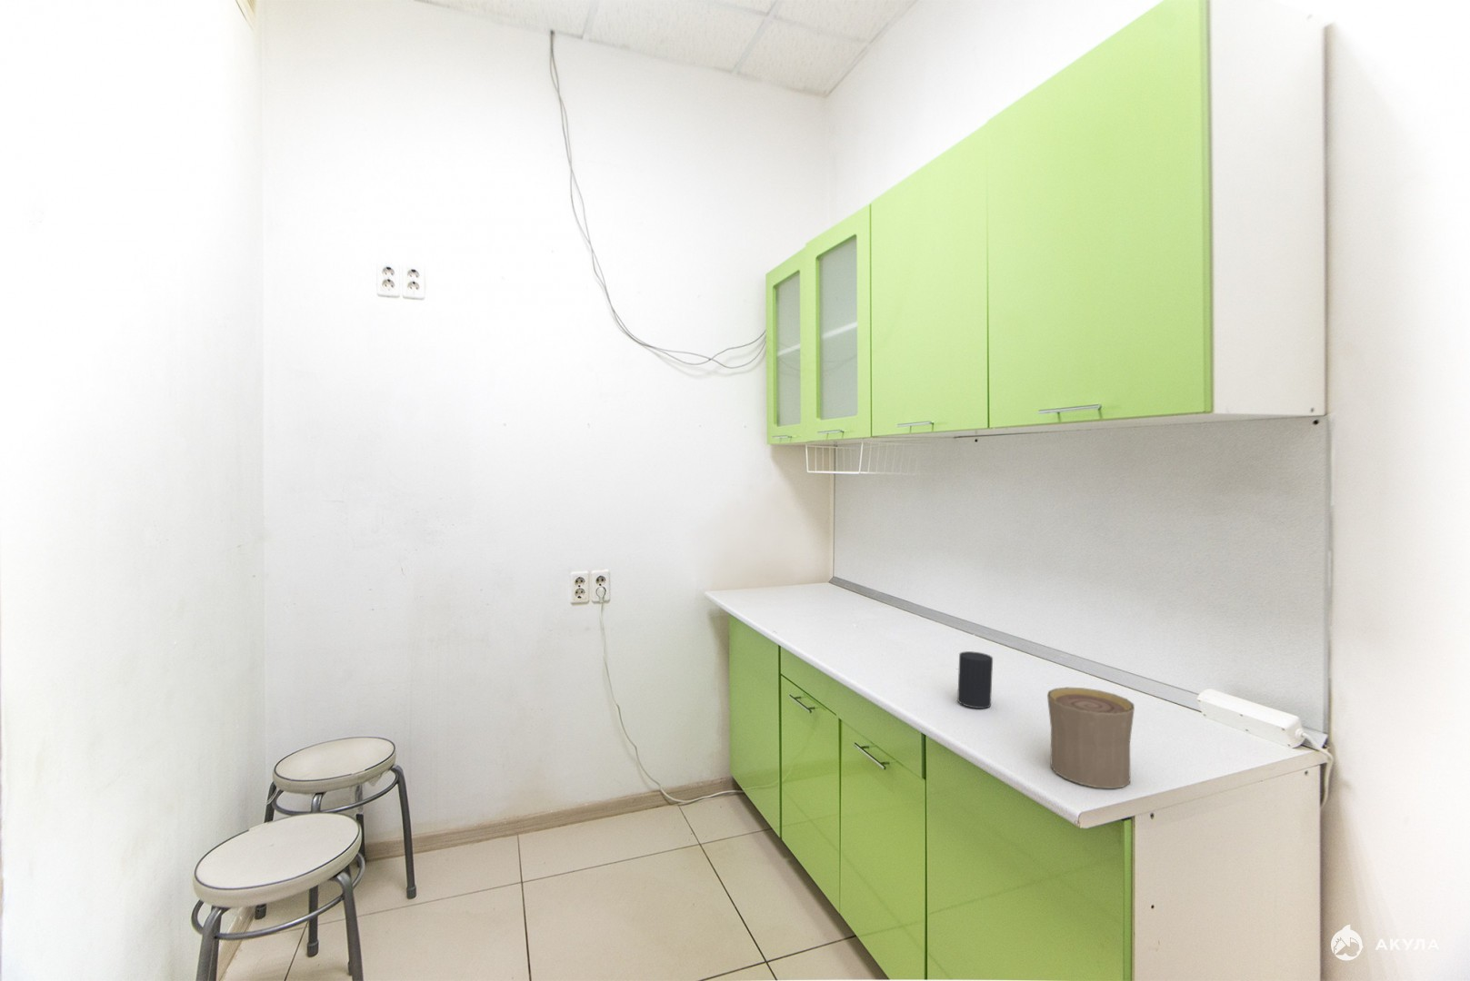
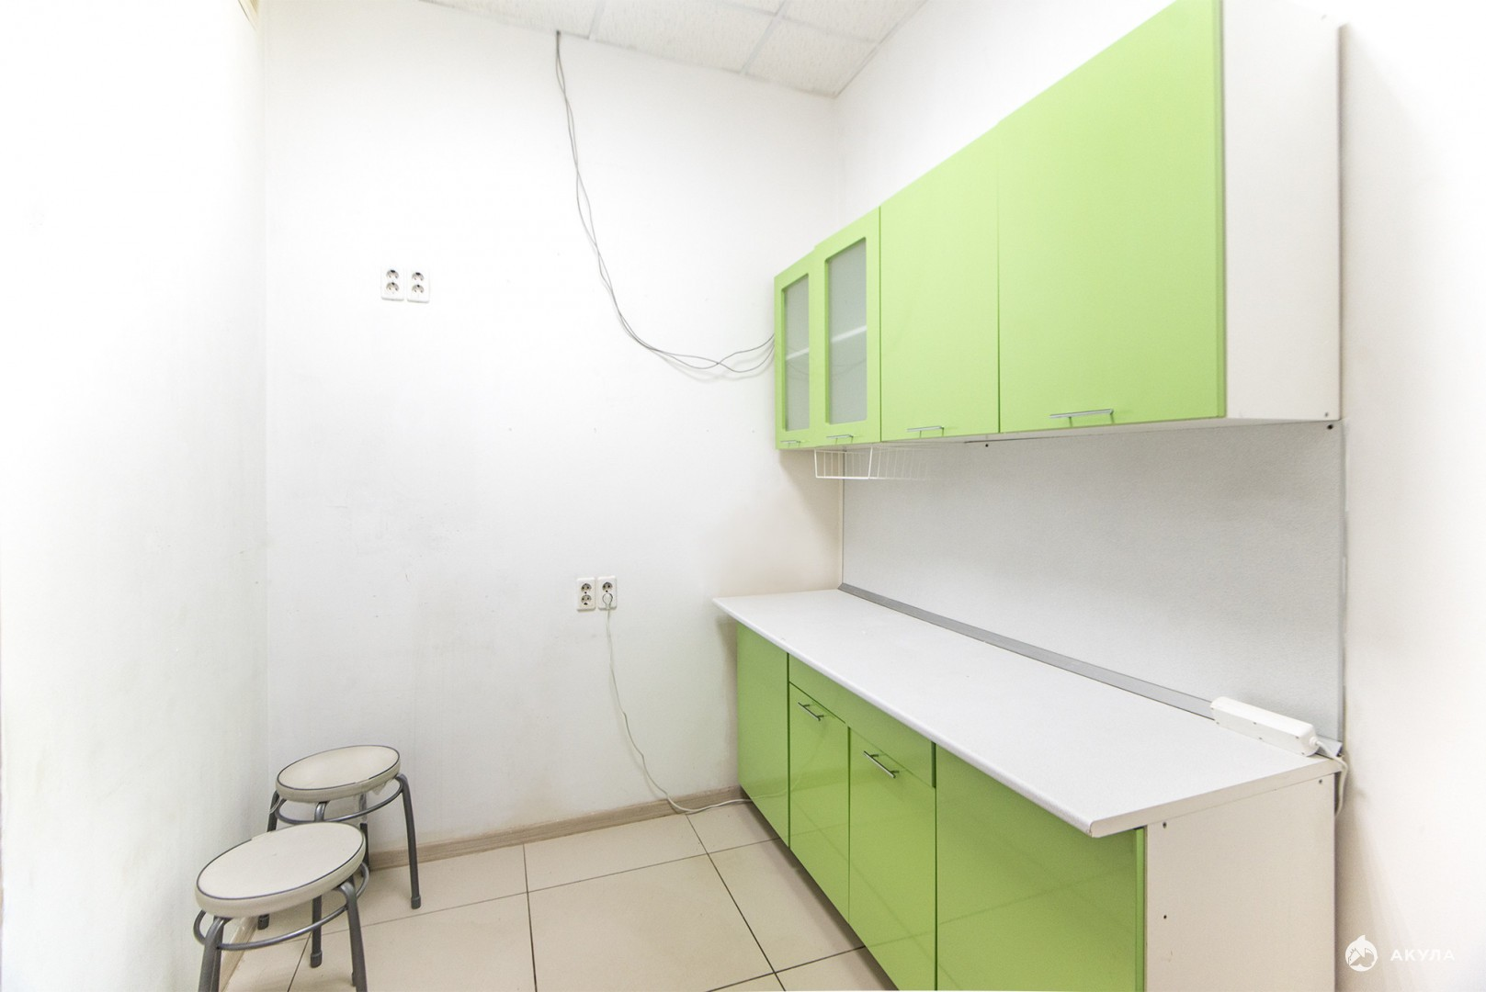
- cup [956,650,994,709]
- cup [1046,686,1136,789]
